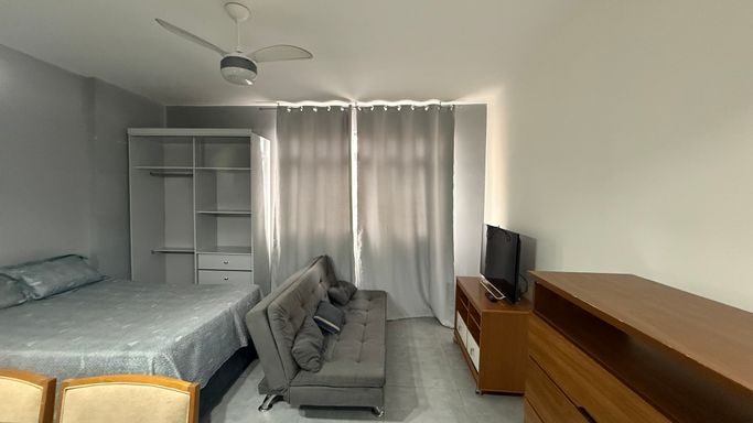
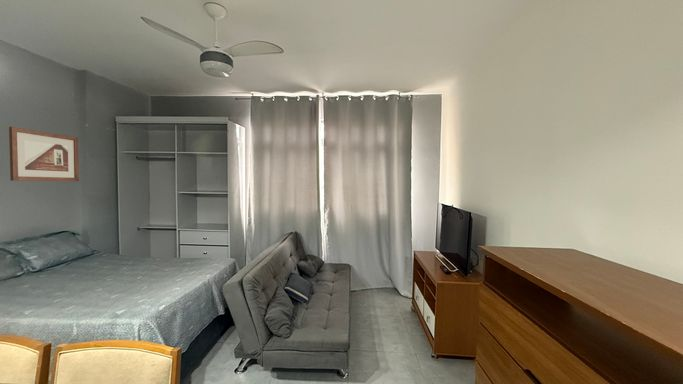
+ picture frame [8,126,80,182]
